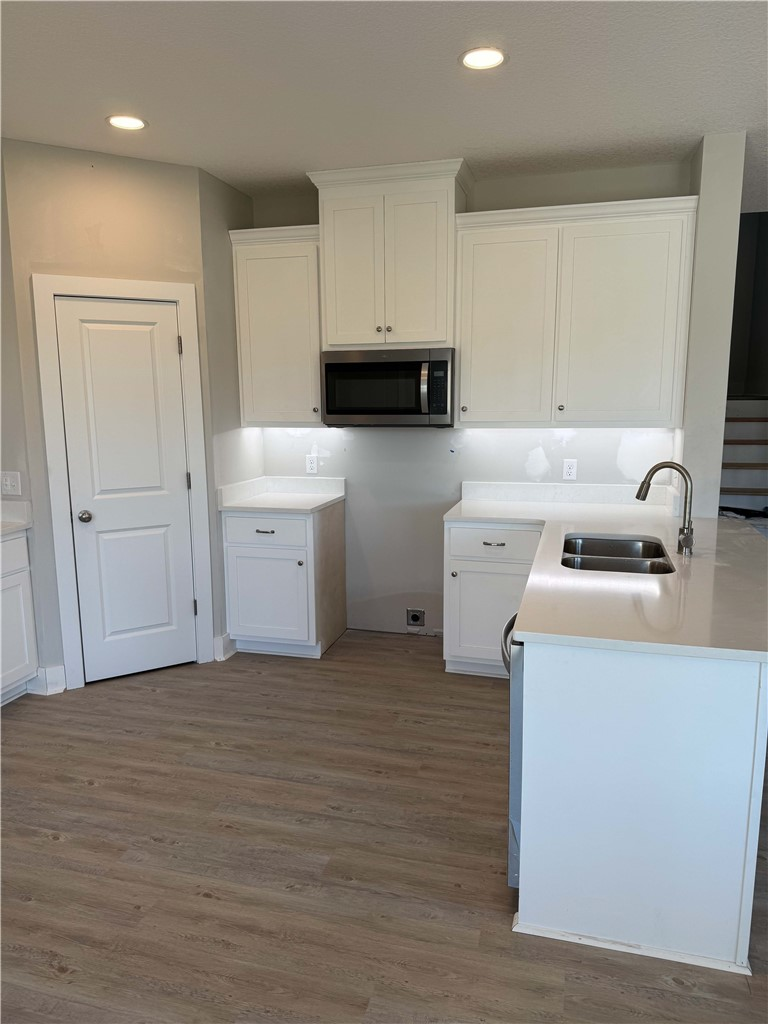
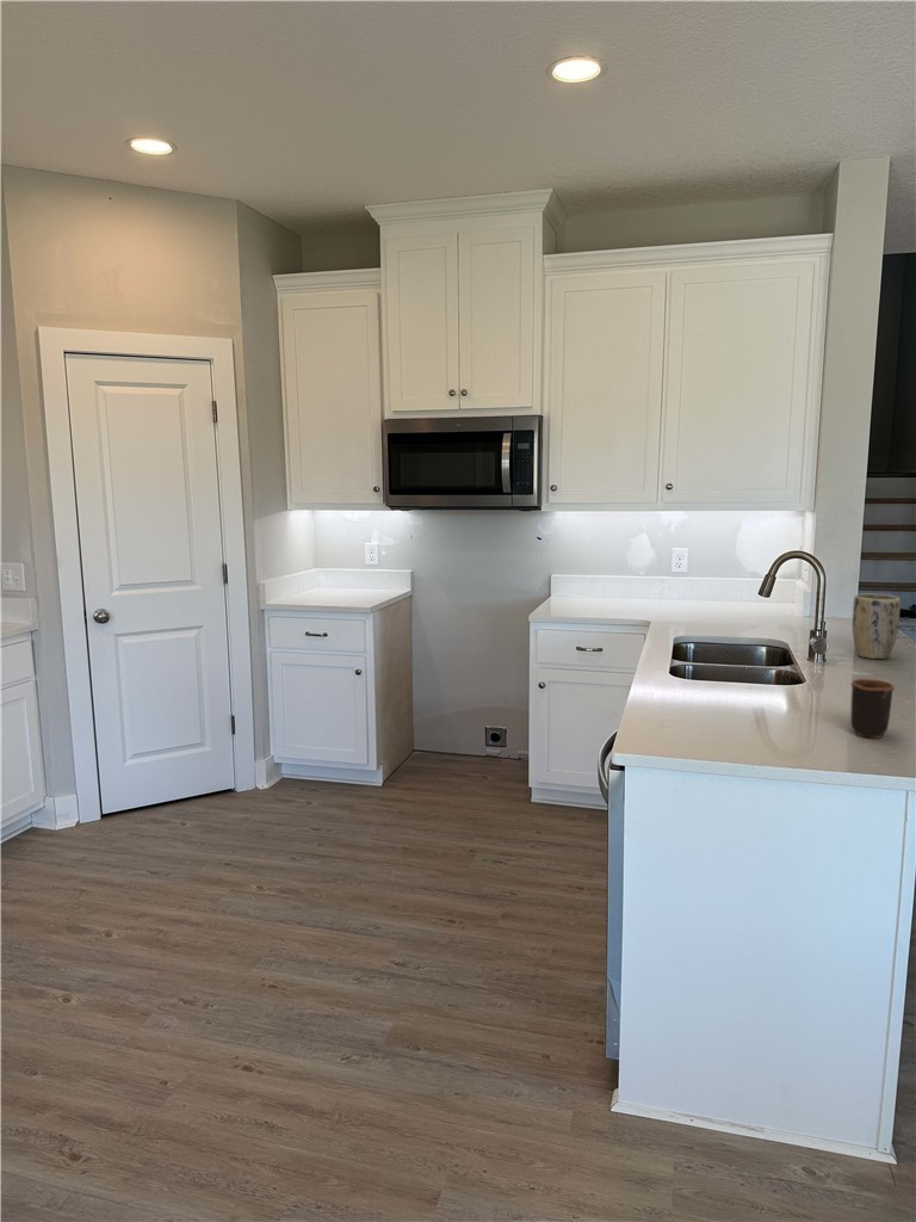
+ mug [850,678,896,740]
+ plant pot [852,593,902,660]
